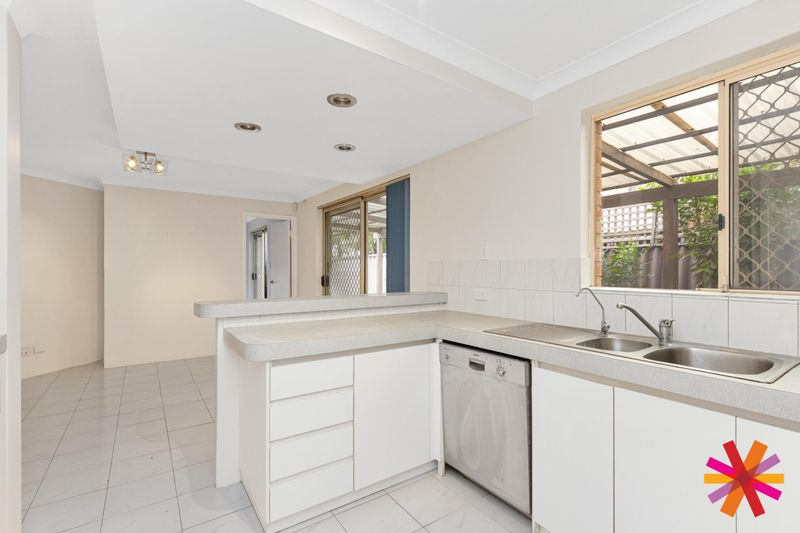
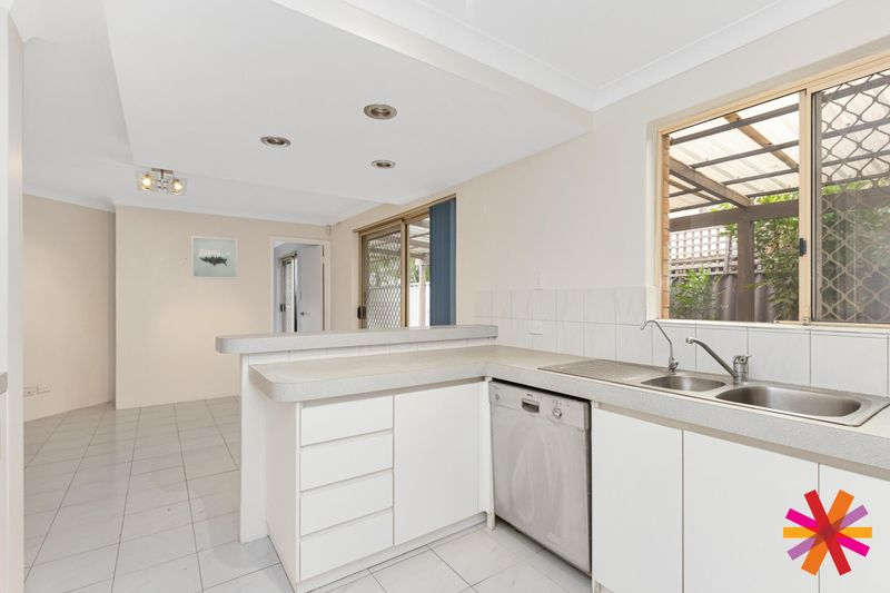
+ wall art [190,235,239,280]
